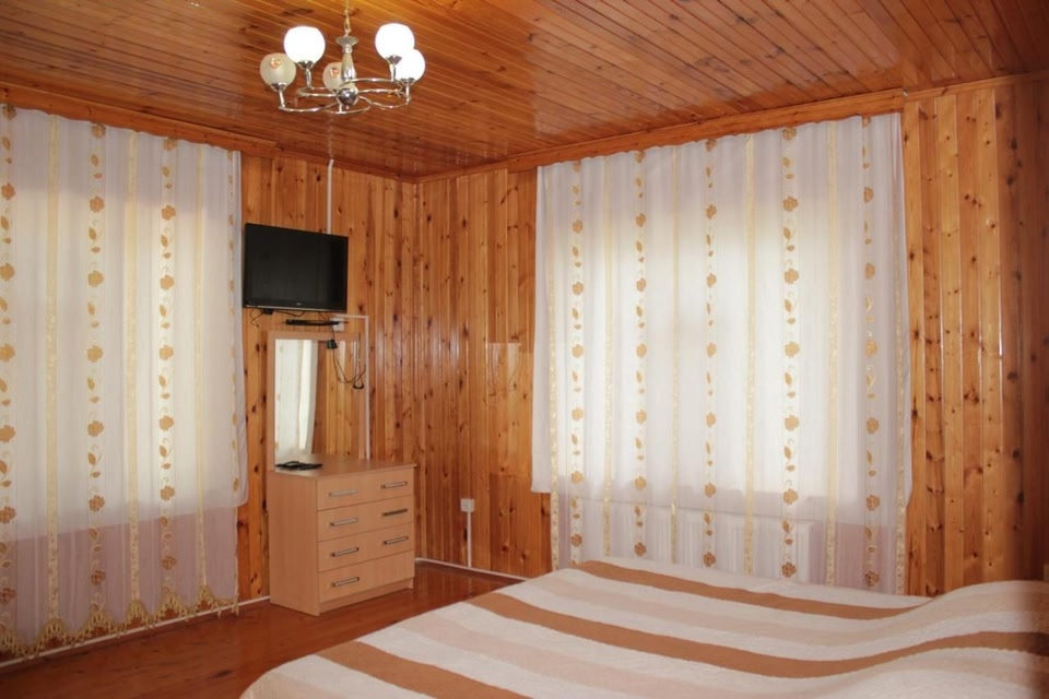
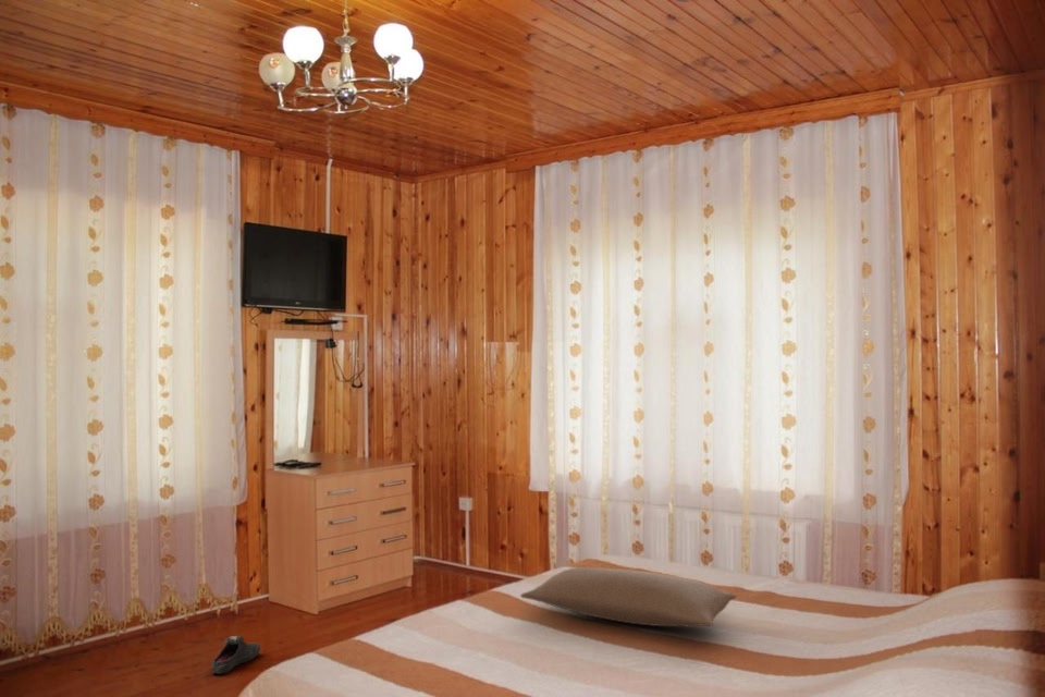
+ shoe [211,635,261,675]
+ pillow [519,566,738,628]
